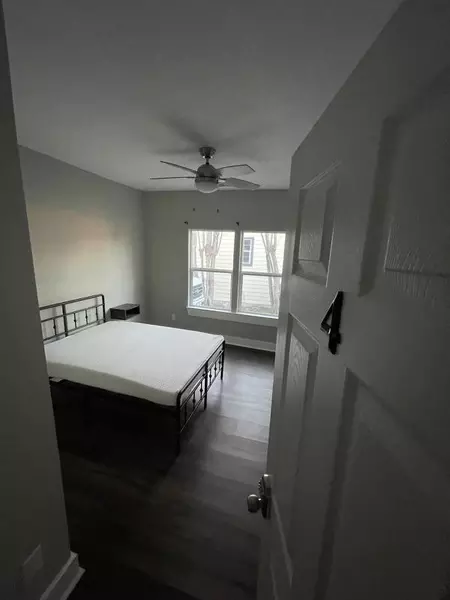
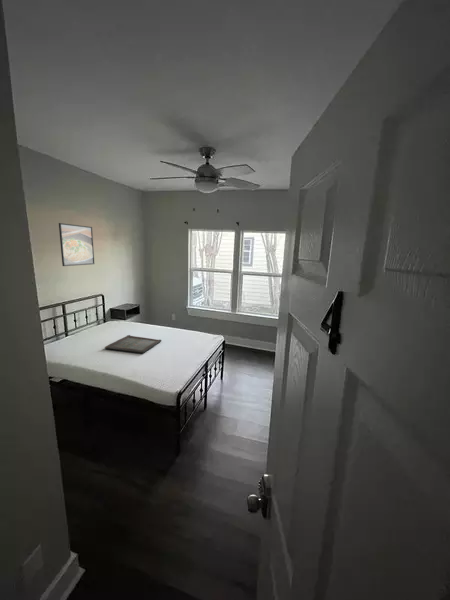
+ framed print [58,222,95,267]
+ serving tray [104,334,162,354]
